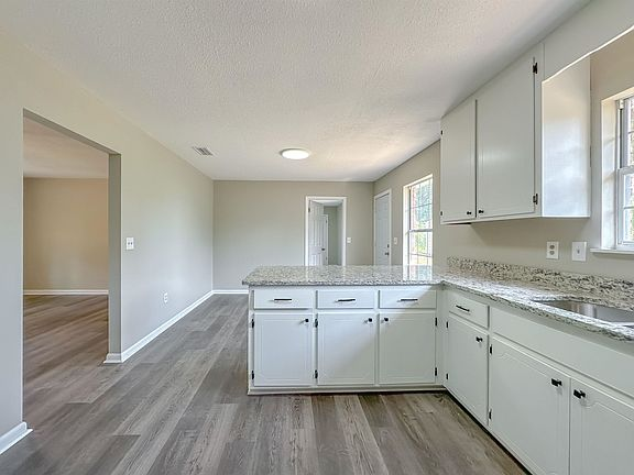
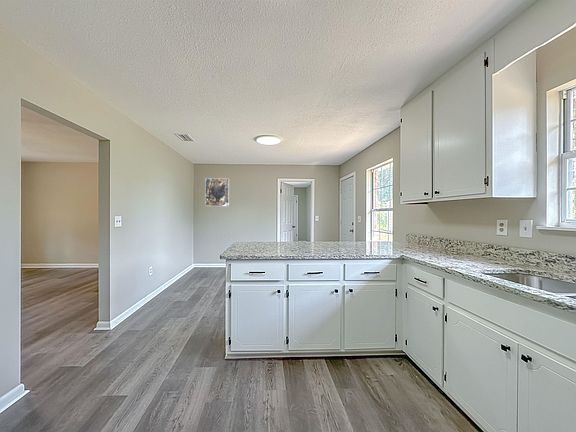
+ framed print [204,177,230,207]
